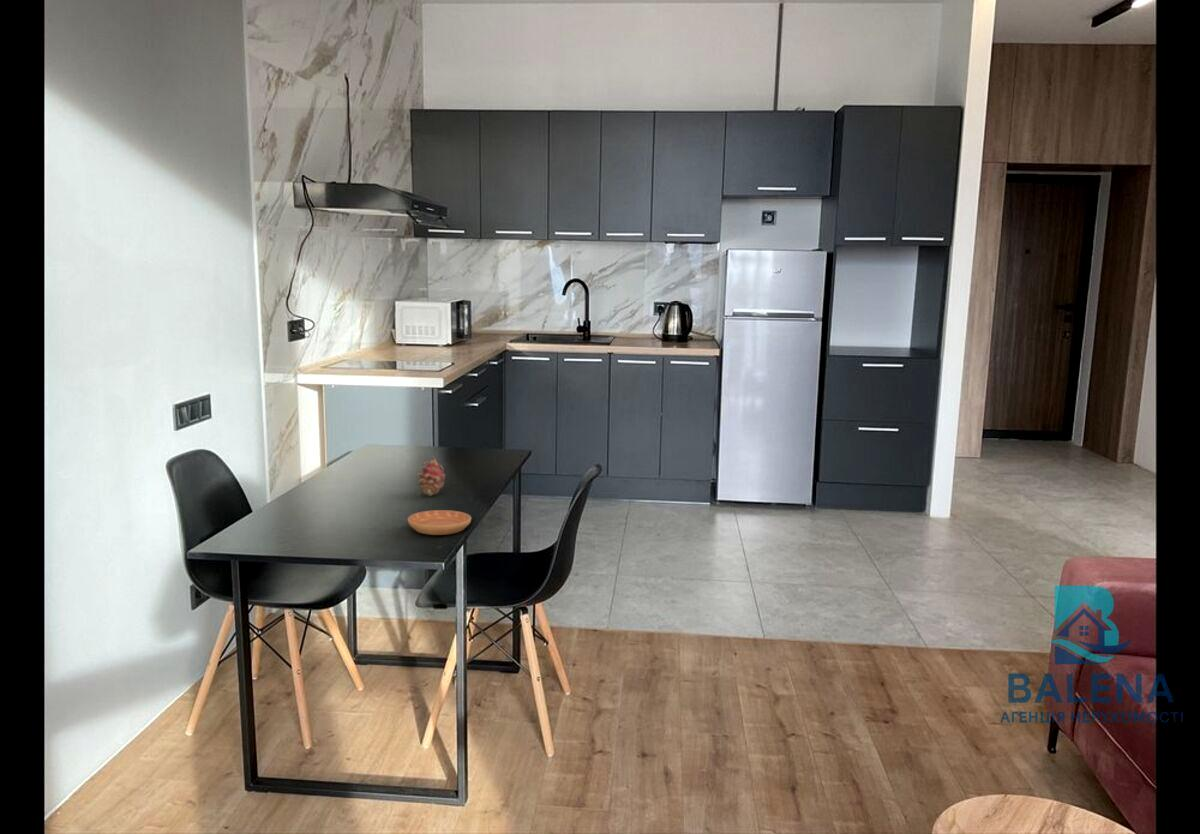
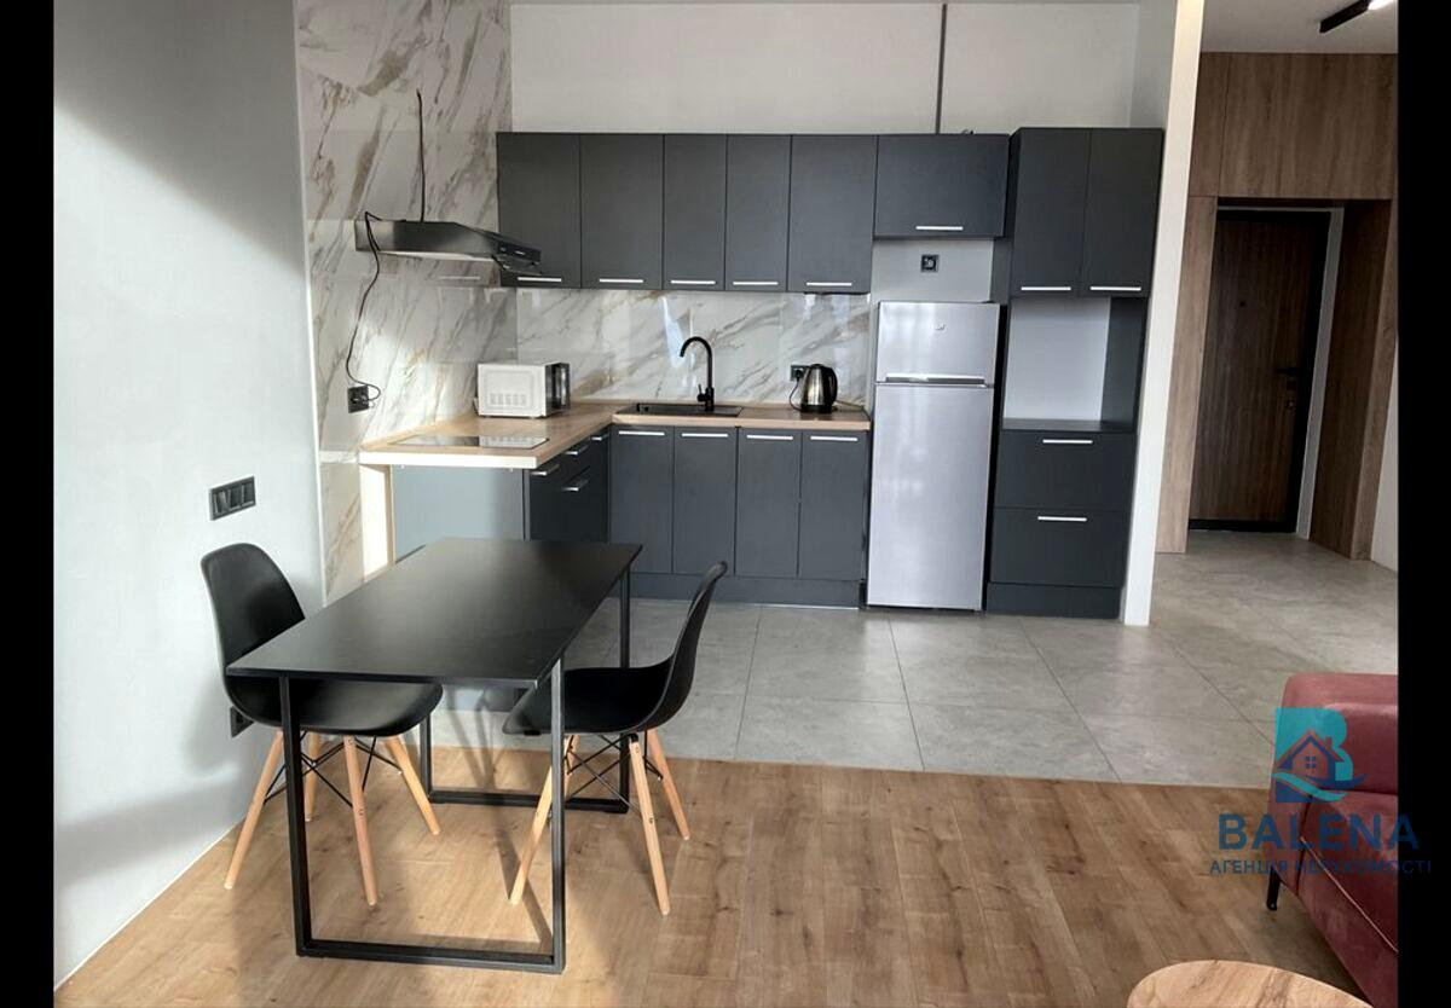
- fruit [416,454,446,497]
- saucer [407,509,472,536]
